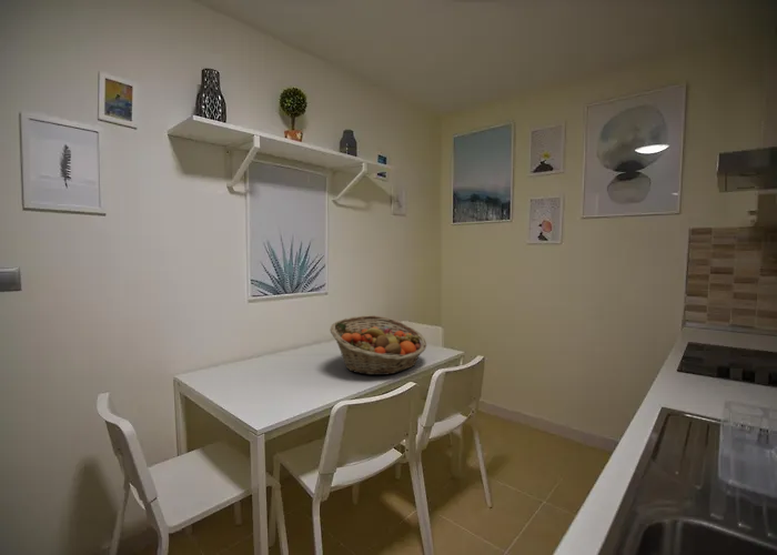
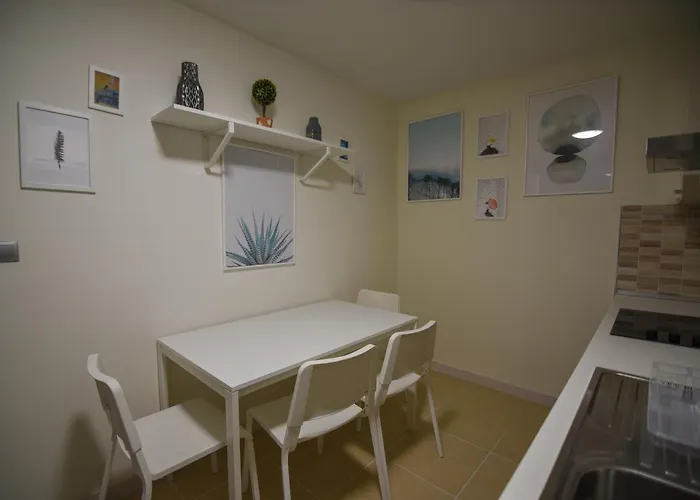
- fruit basket [329,314,427,376]
